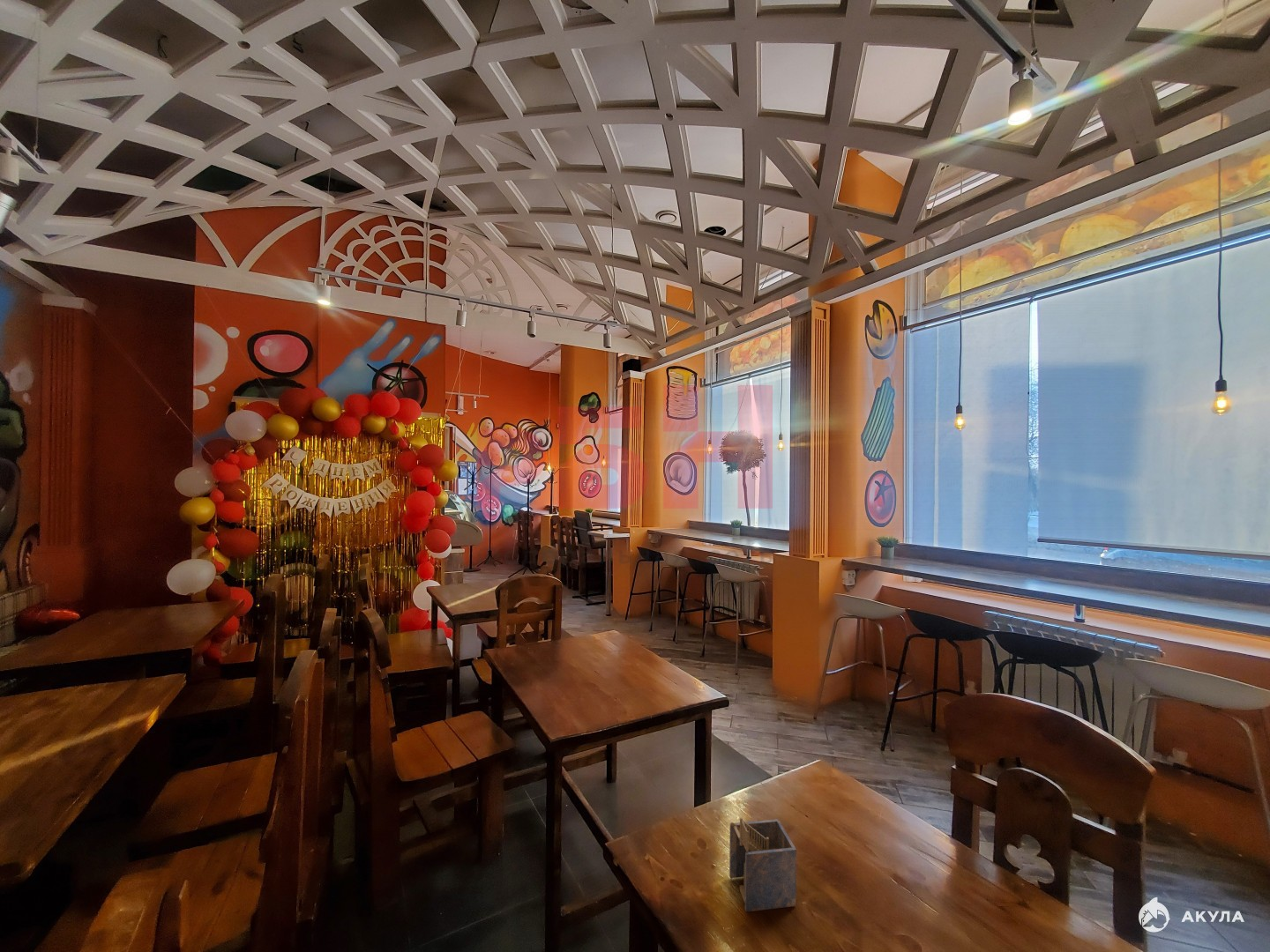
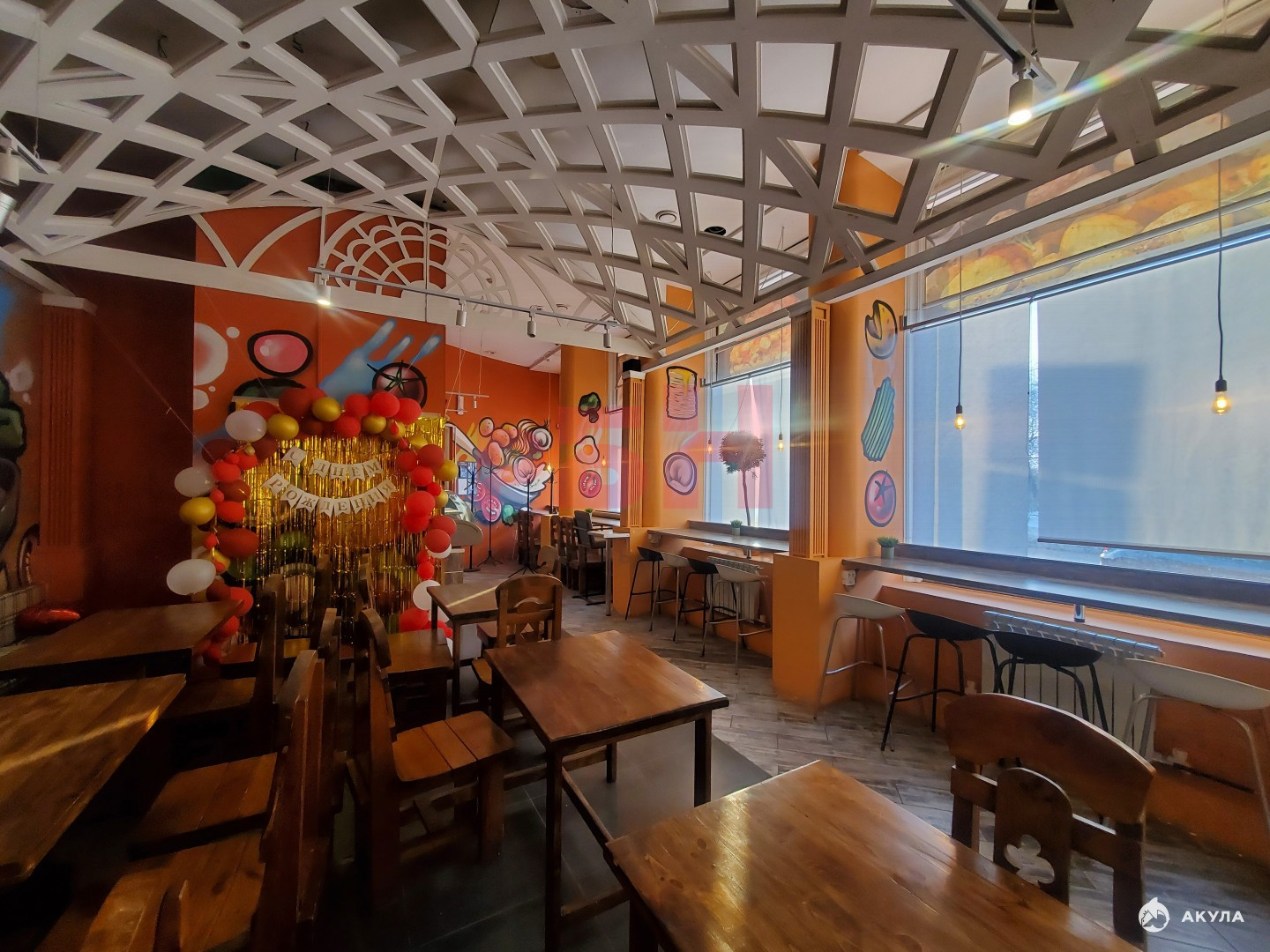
- napkin holder [728,817,797,912]
